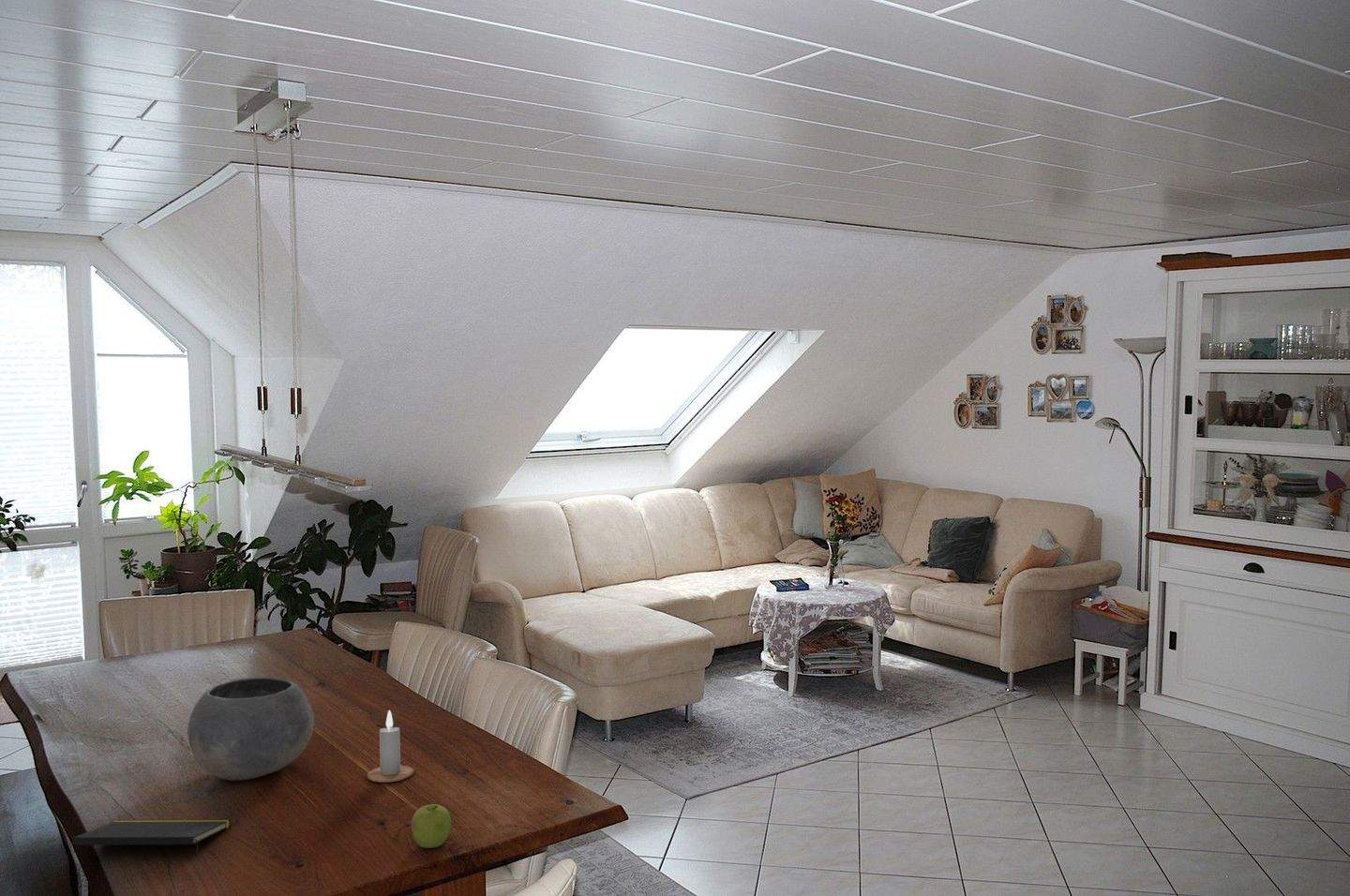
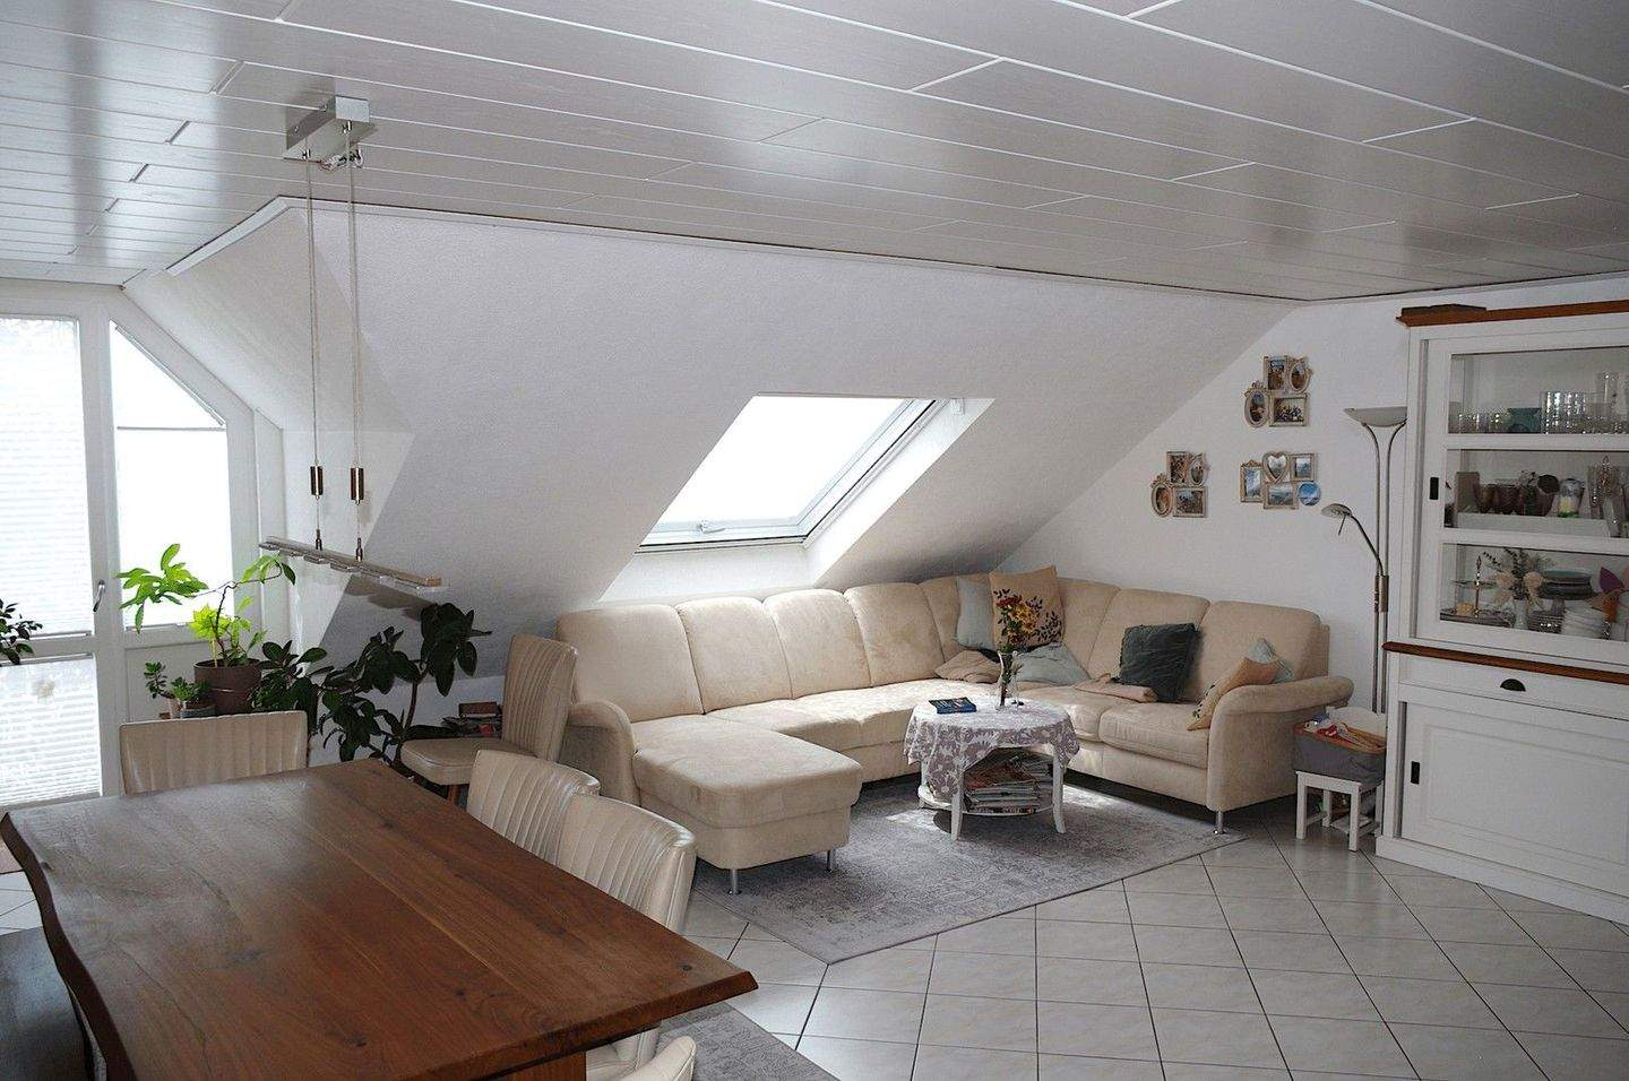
- notepad [71,818,232,861]
- fruit [411,803,452,849]
- candle [366,709,414,784]
- bowl [187,677,315,782]
